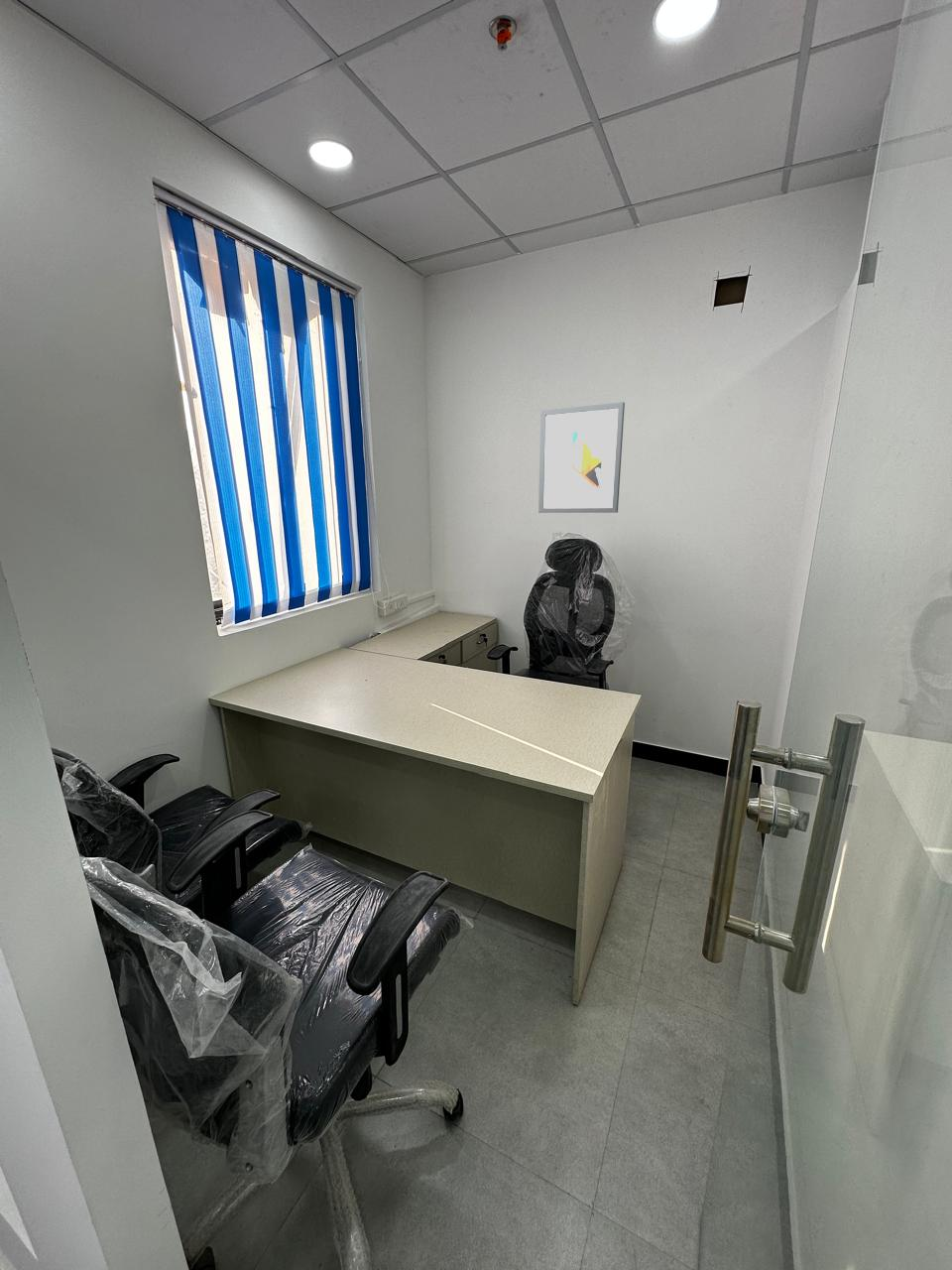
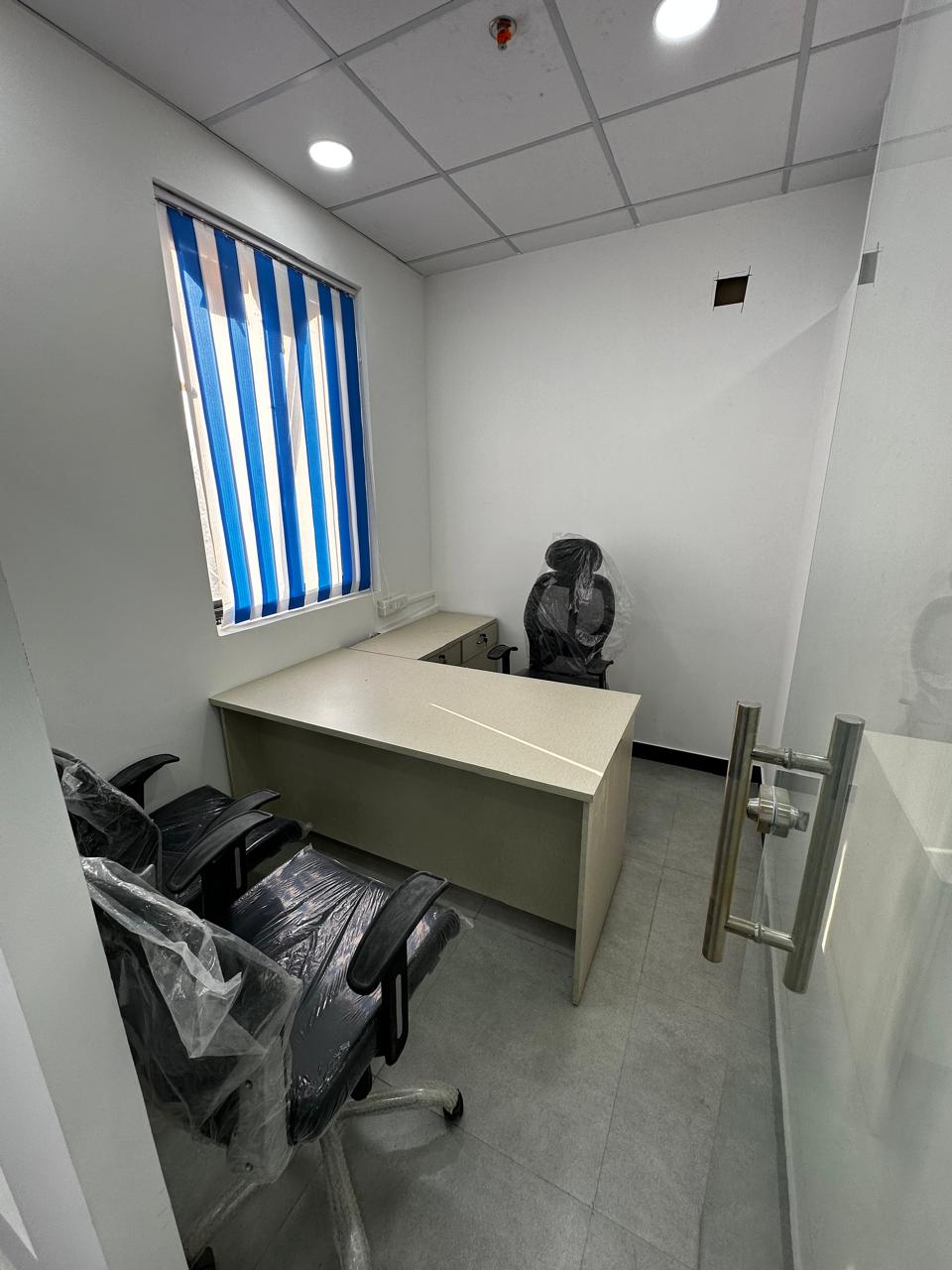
- wall art [537,401,626,514]
